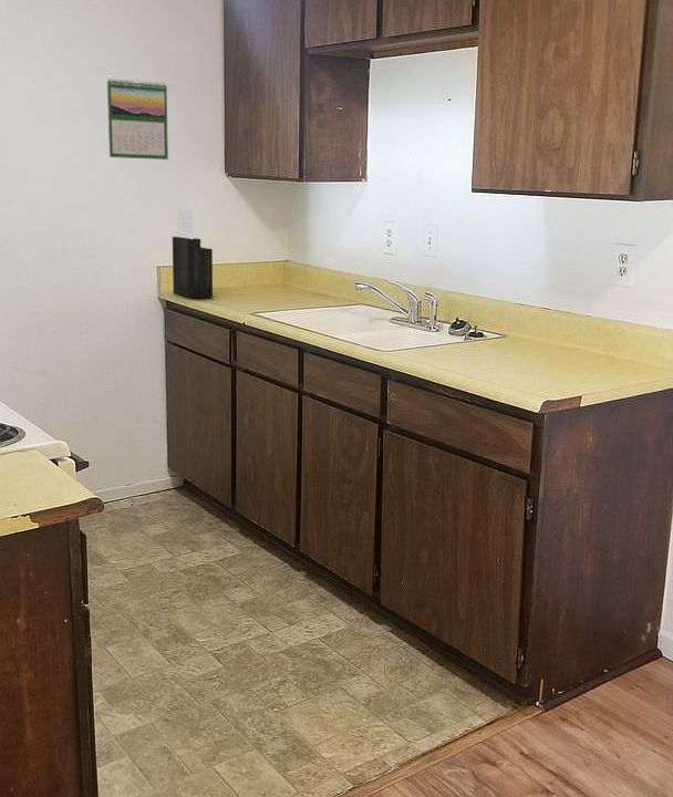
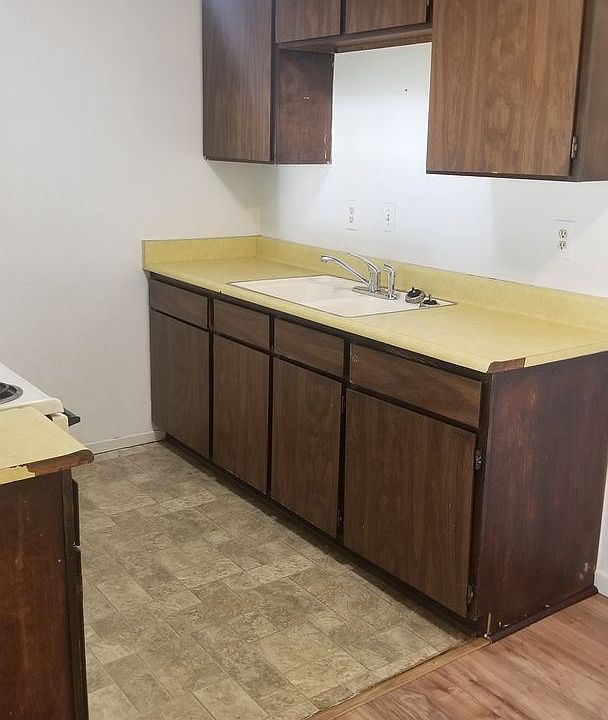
- knife block [172,207,214,299]
- calendar [106,77,169,161]
